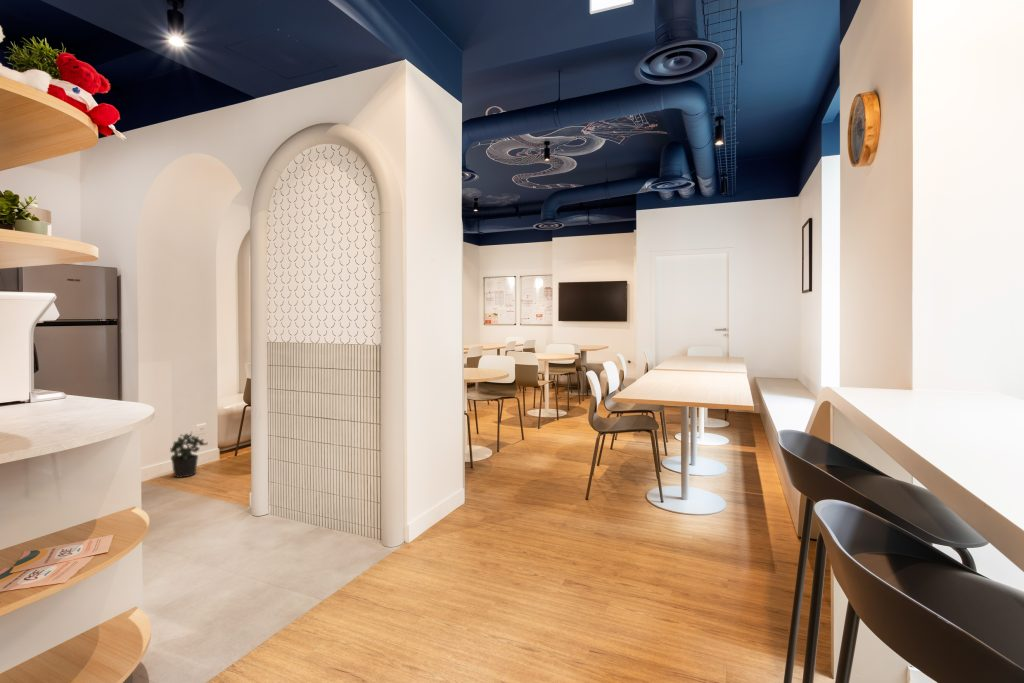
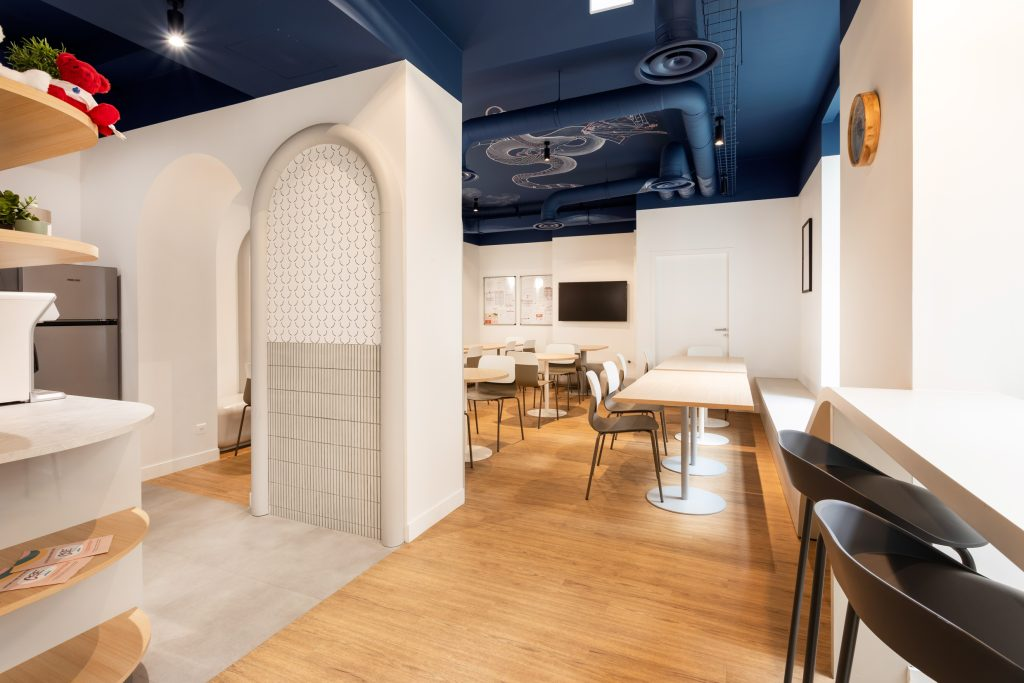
- potted plant [169,431,209,479]
